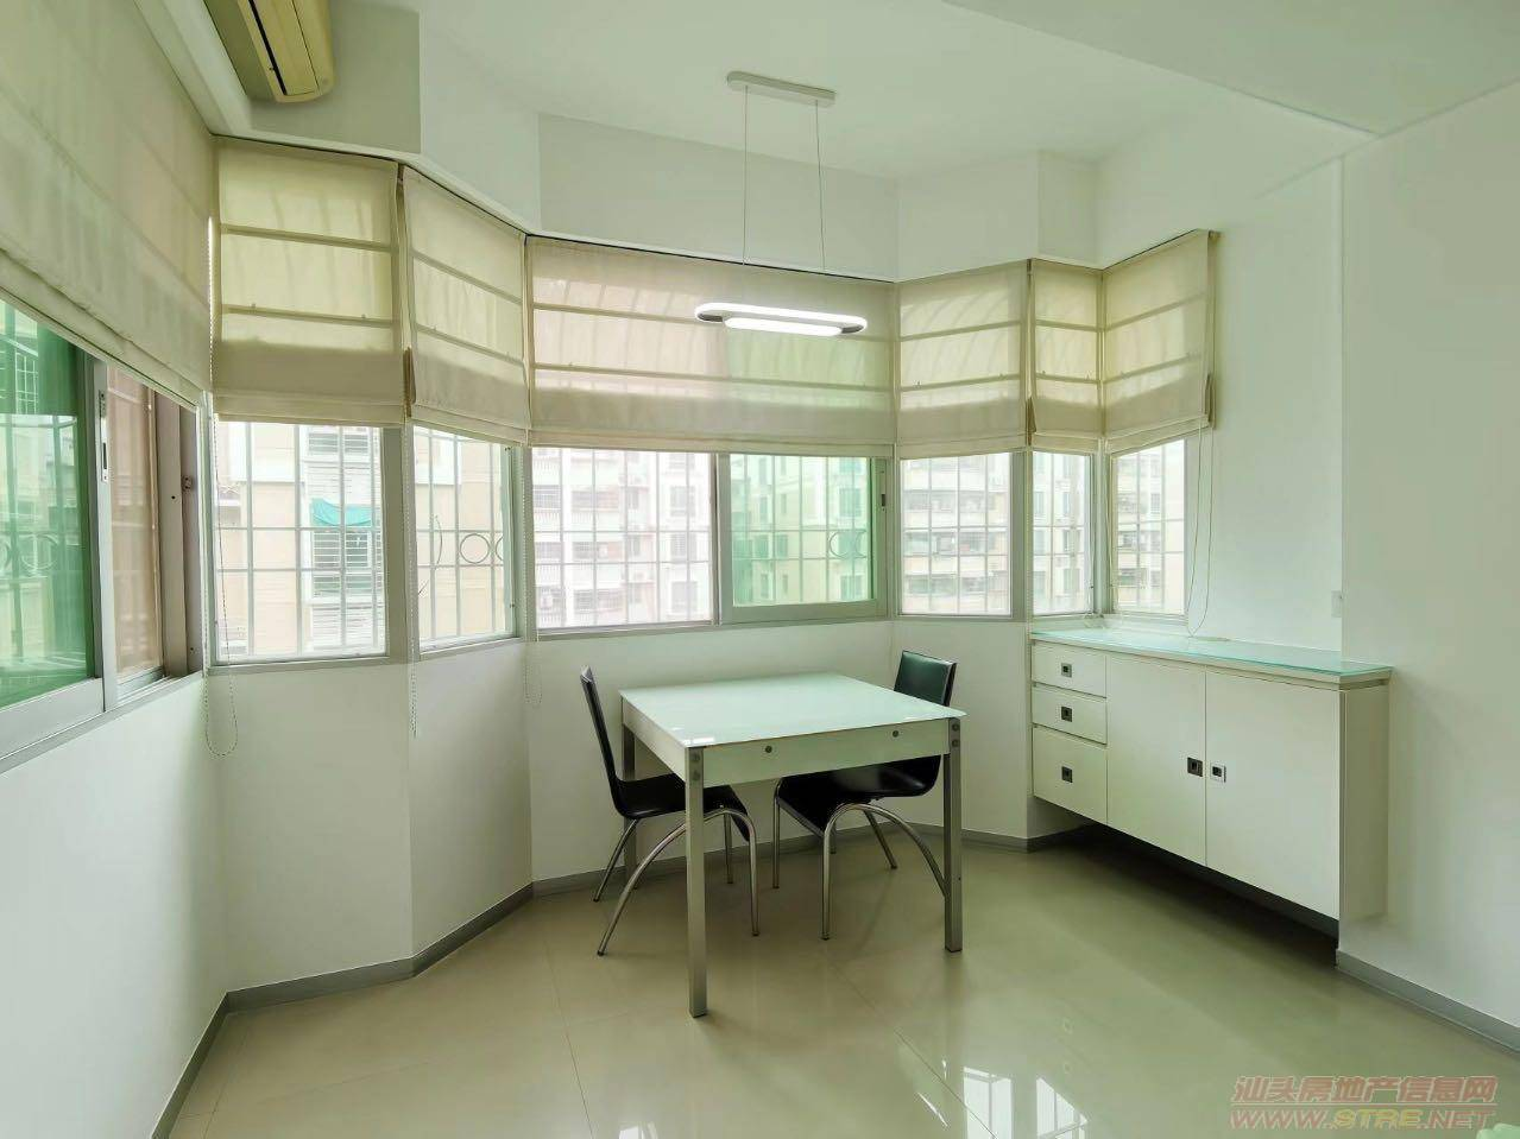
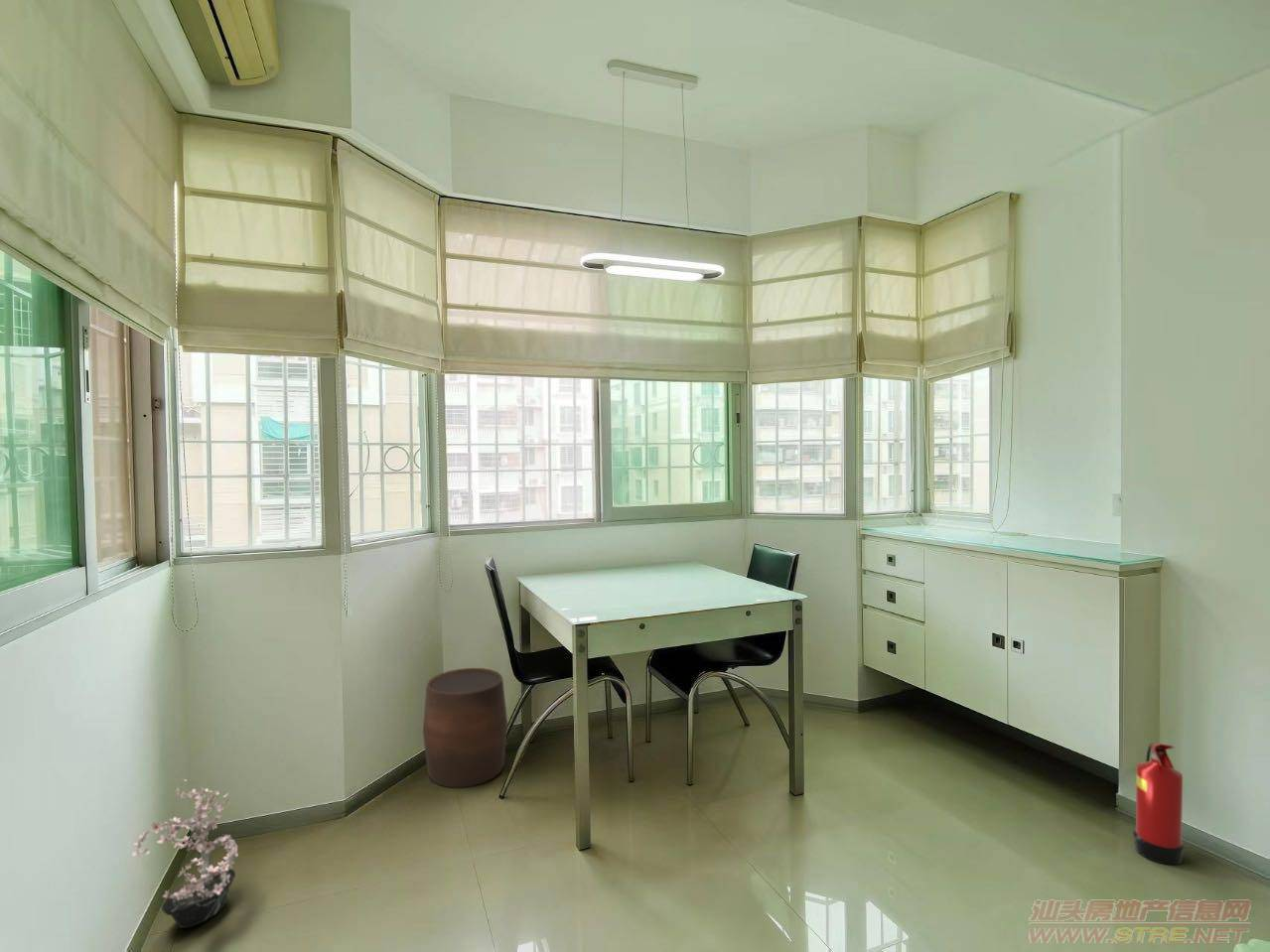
+ fire extinguisher [1132,742,1186,866]
+ stool [422,667,508,788]
+ potted plant [131,776,239,929]
